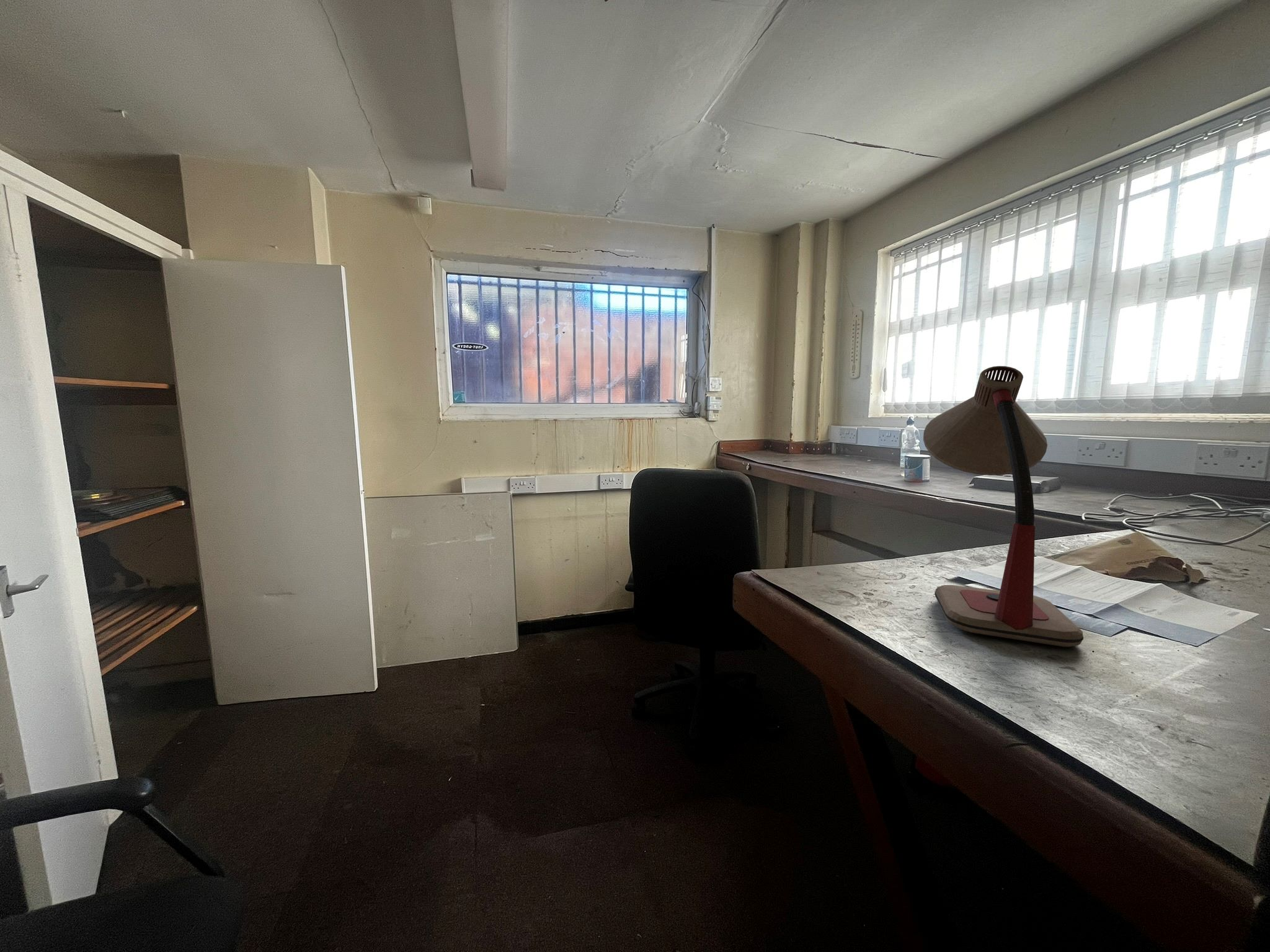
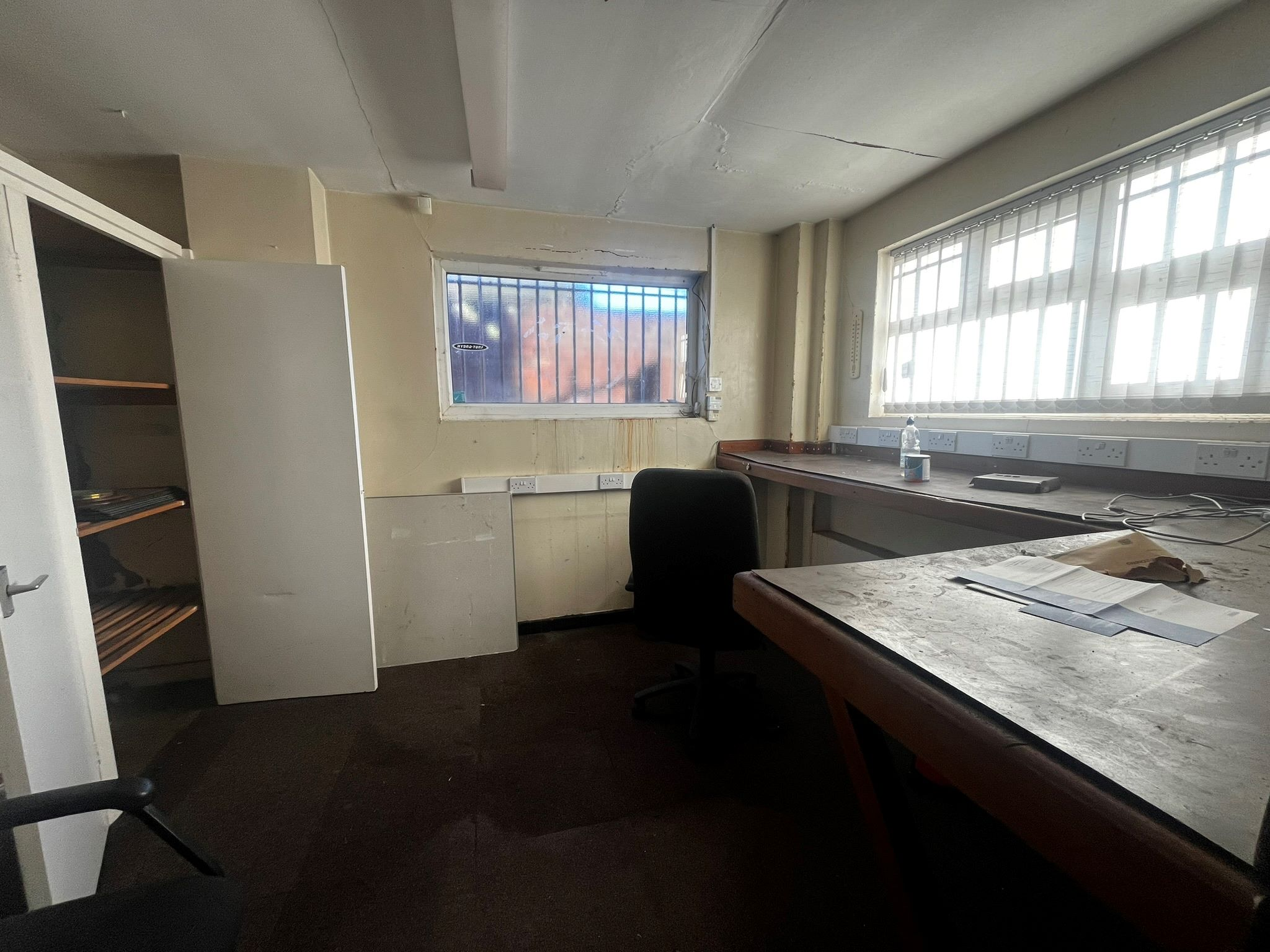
- desk lamp [923,366,1084,647]
